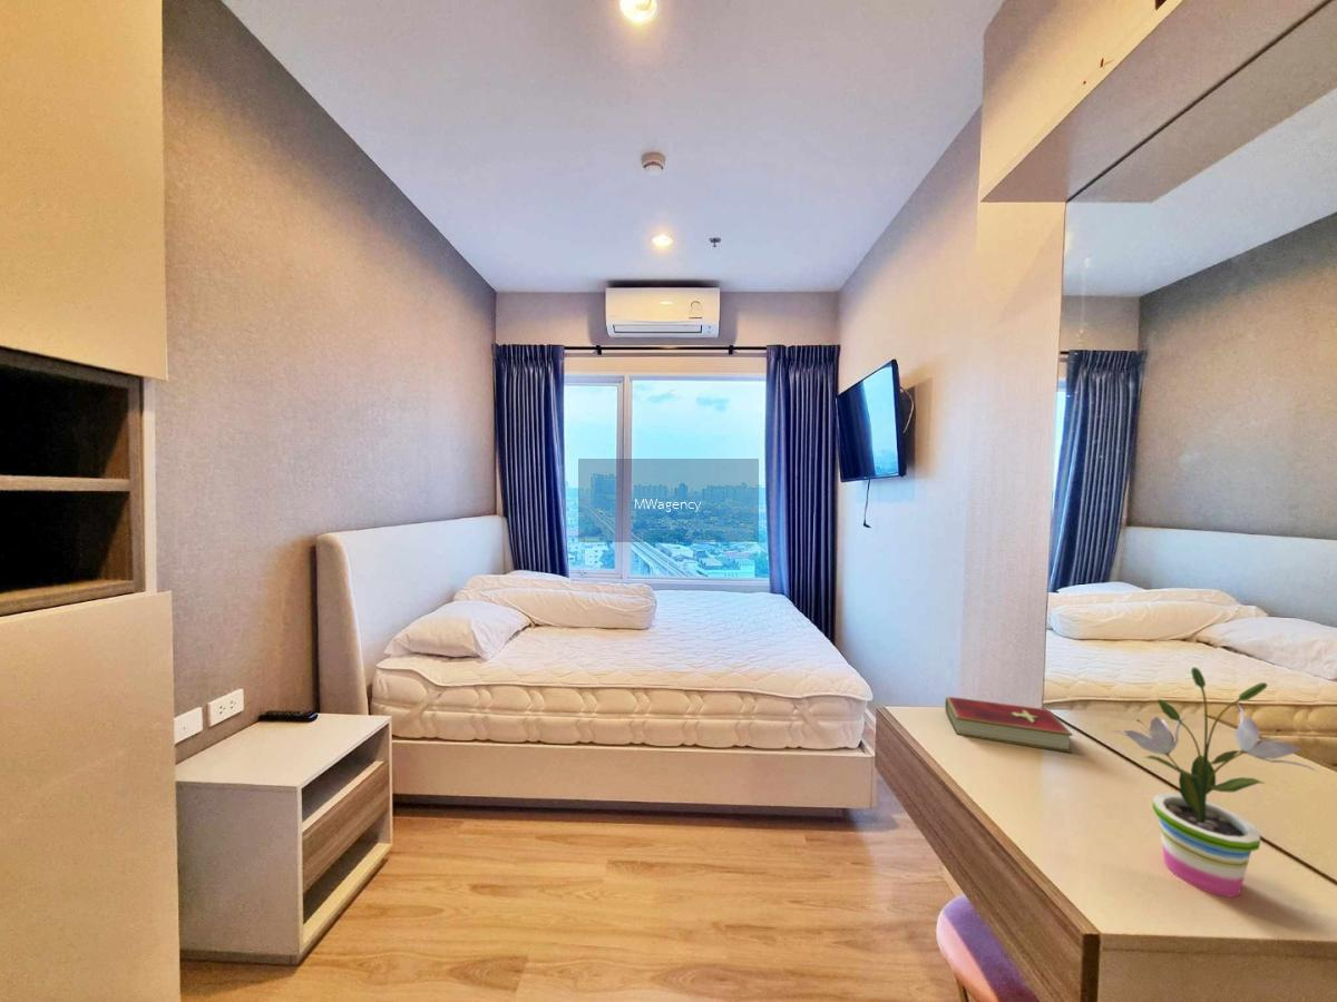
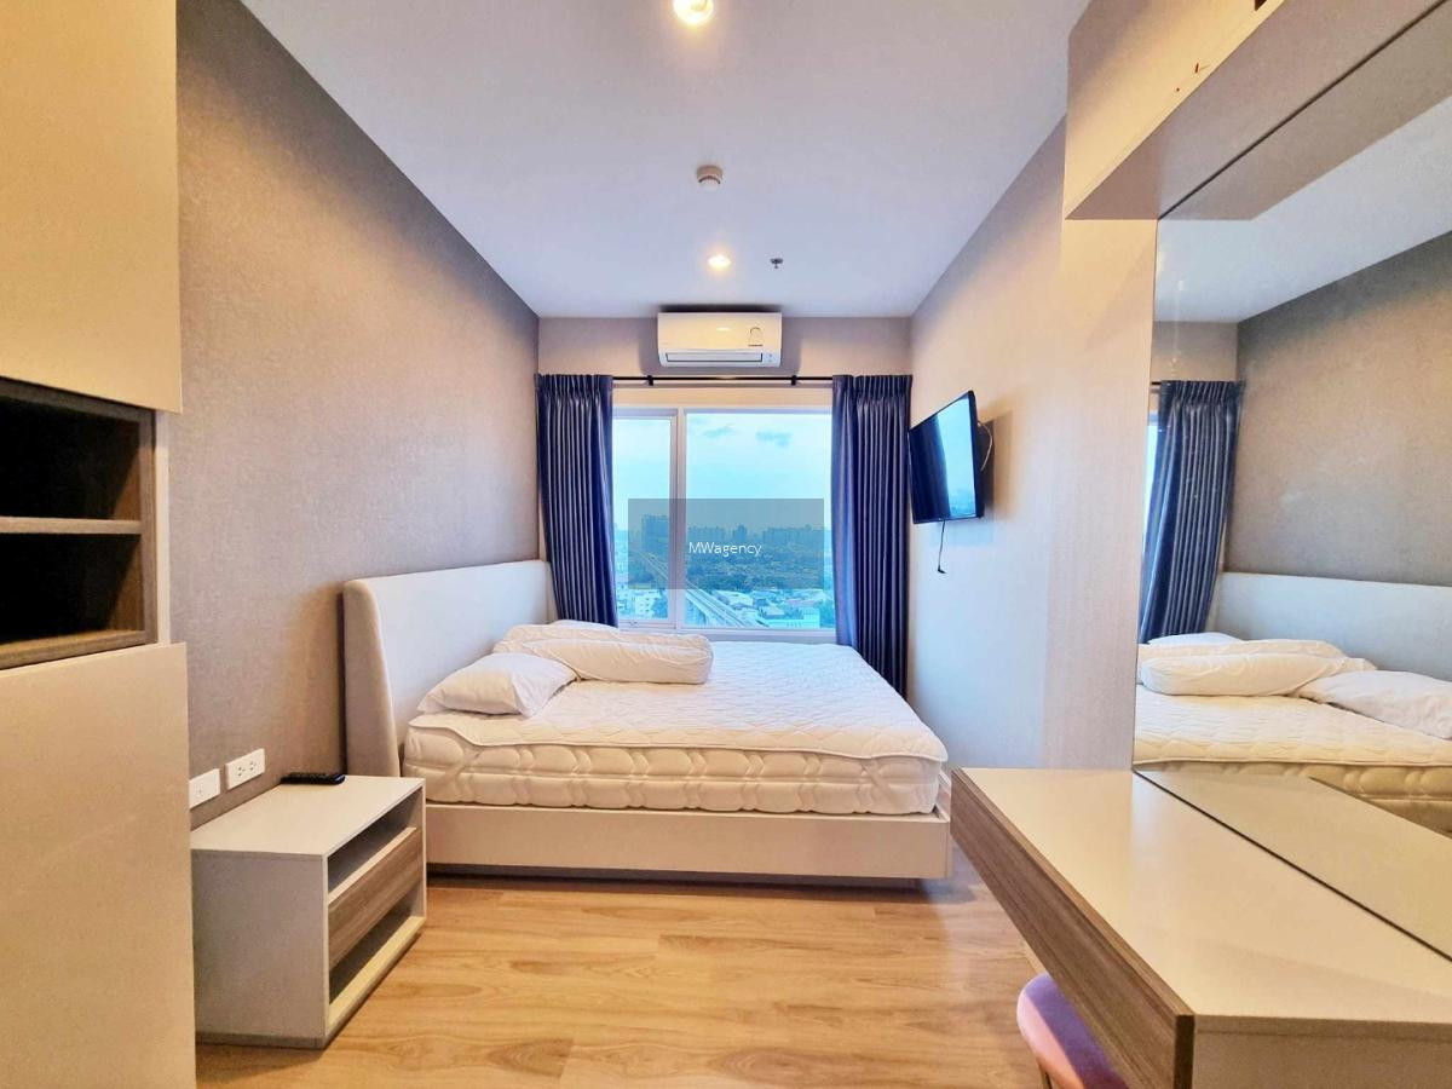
- potted plant [1111,666,1318,898]
- hardcover book [945,696,1074,754]
